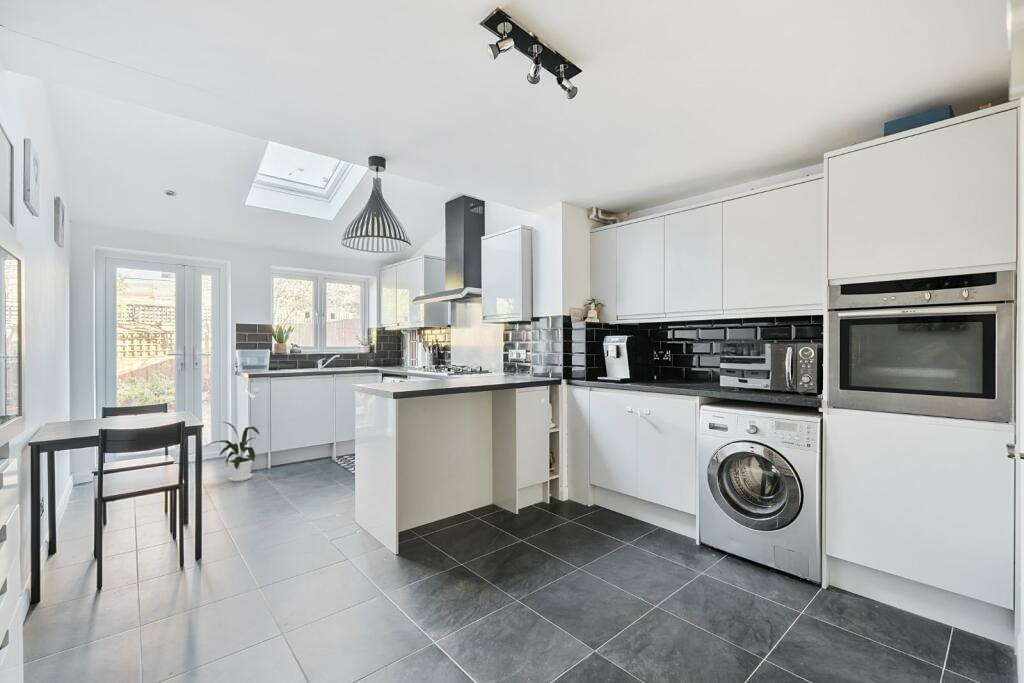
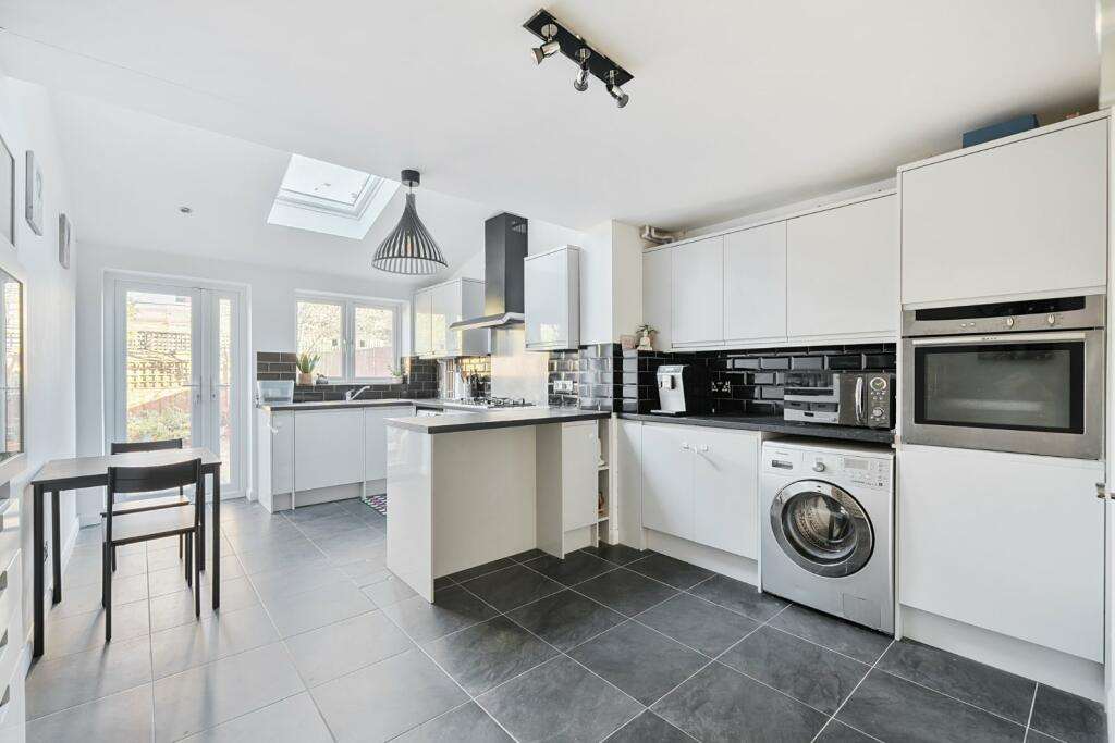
- house plant [203,421,260,483]
